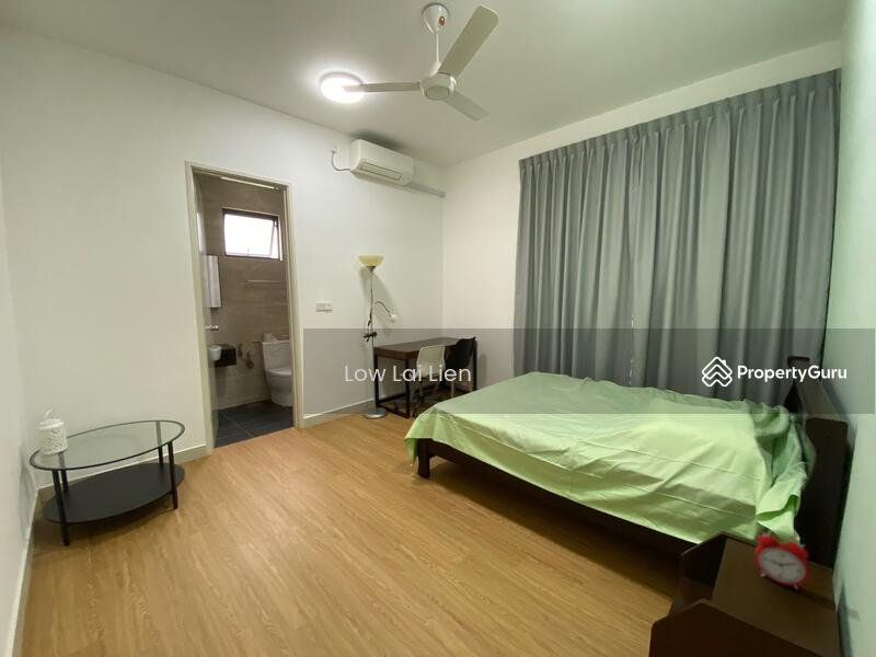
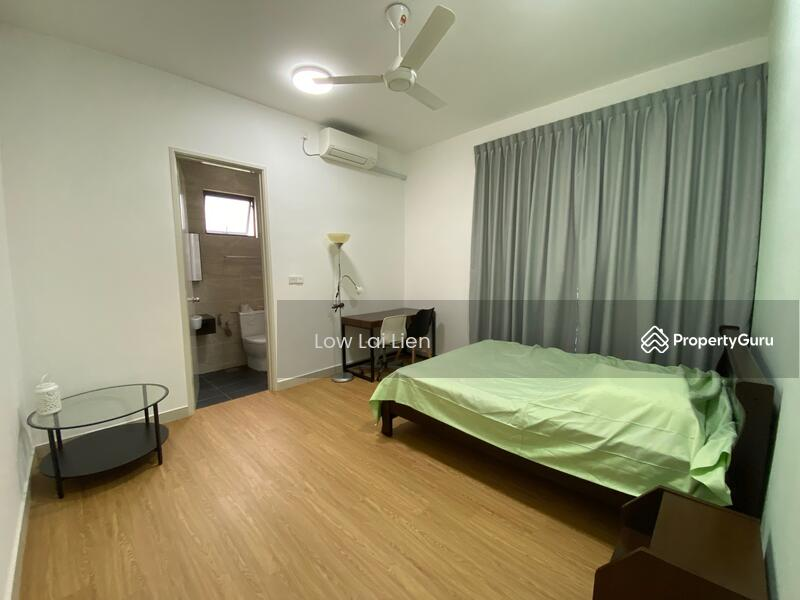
- alarm clock [754,529,809,590]
